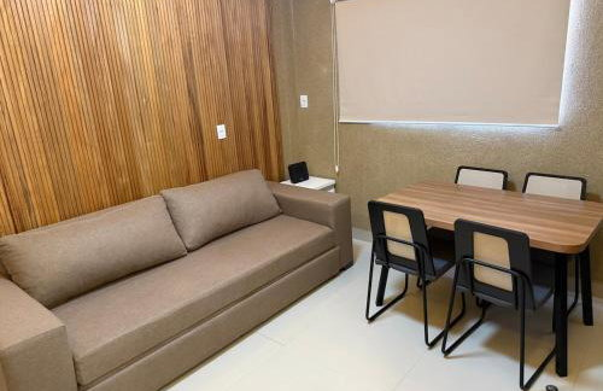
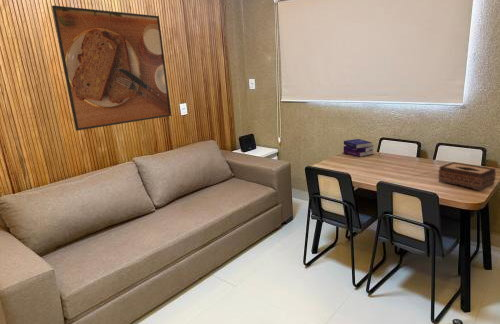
+ tissue box [437,161,497,192]
+ book [343,138,375,158]
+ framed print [51,4,172,132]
